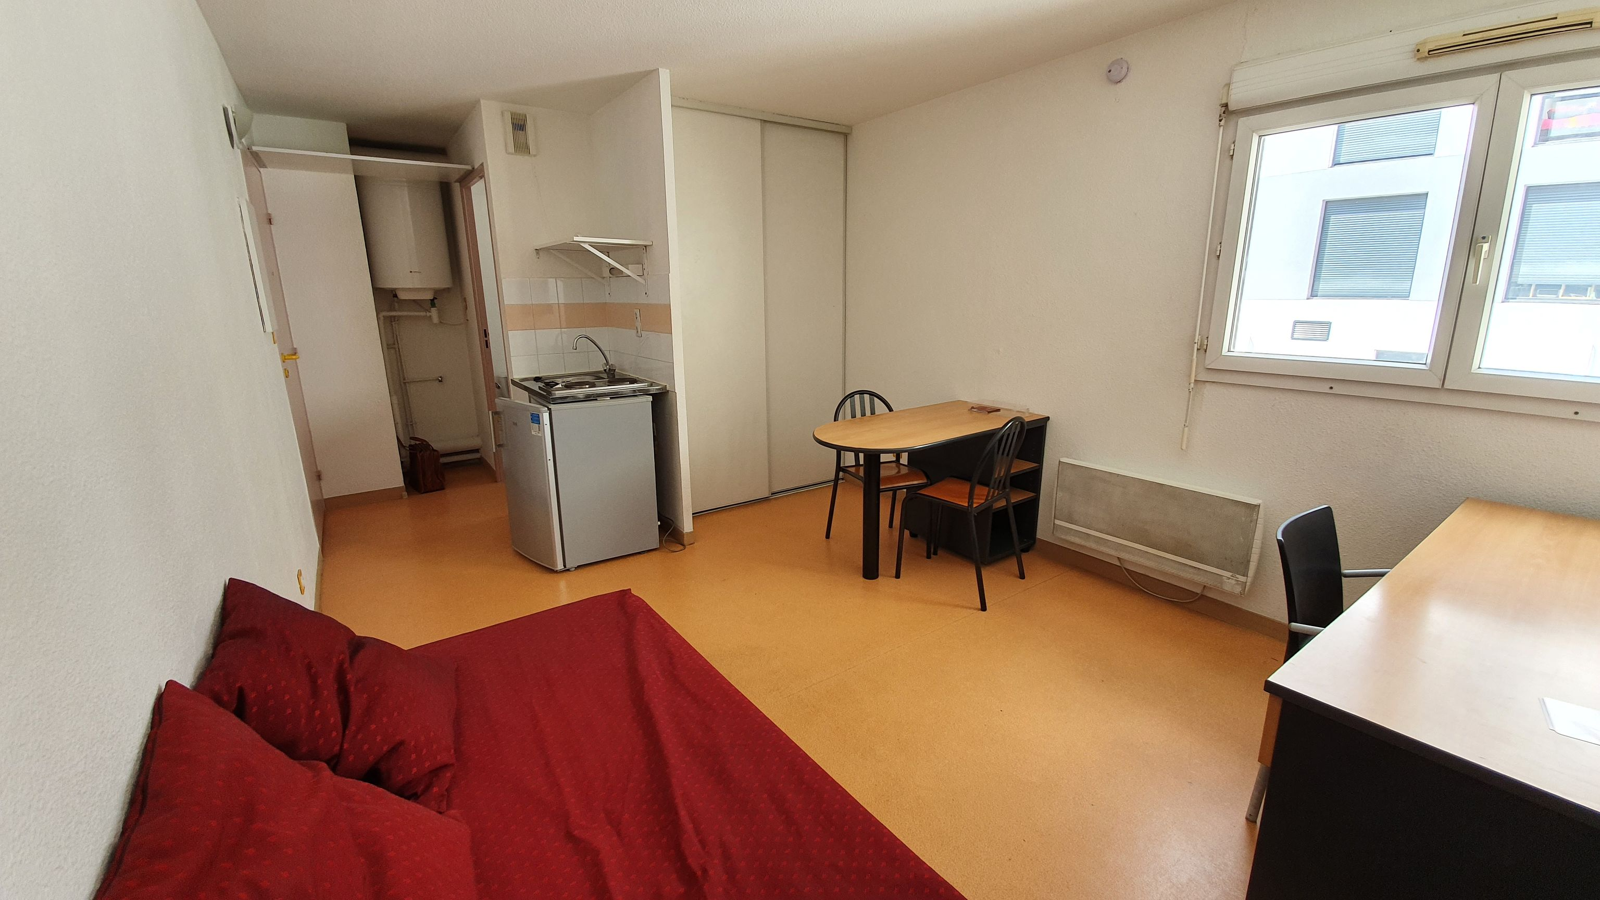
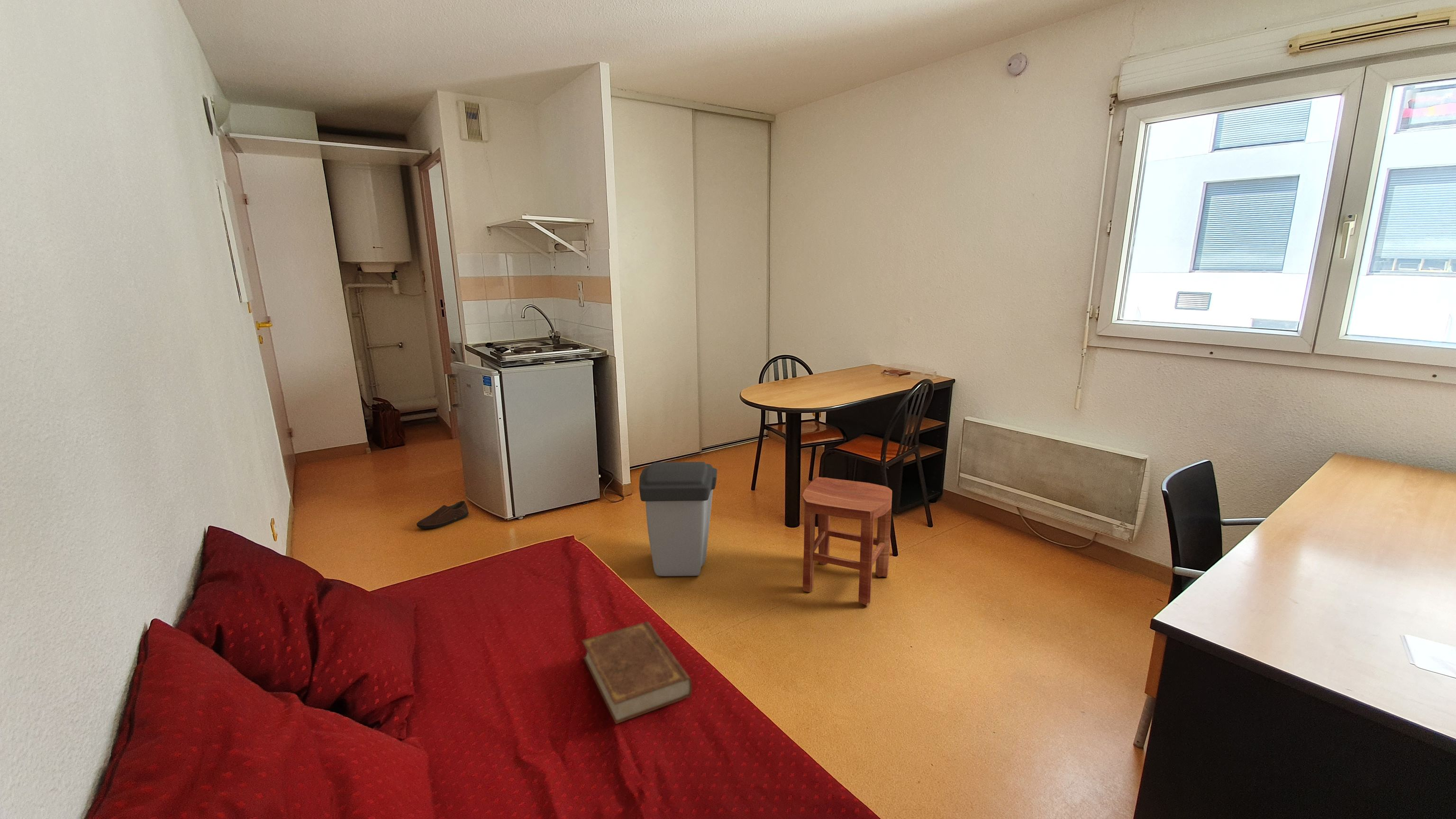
+ trash can [639,461,718,577]
+ shoe [416,501,469,529]
+ stool [802,477,892,606]
+ book [582,621,692,725]
